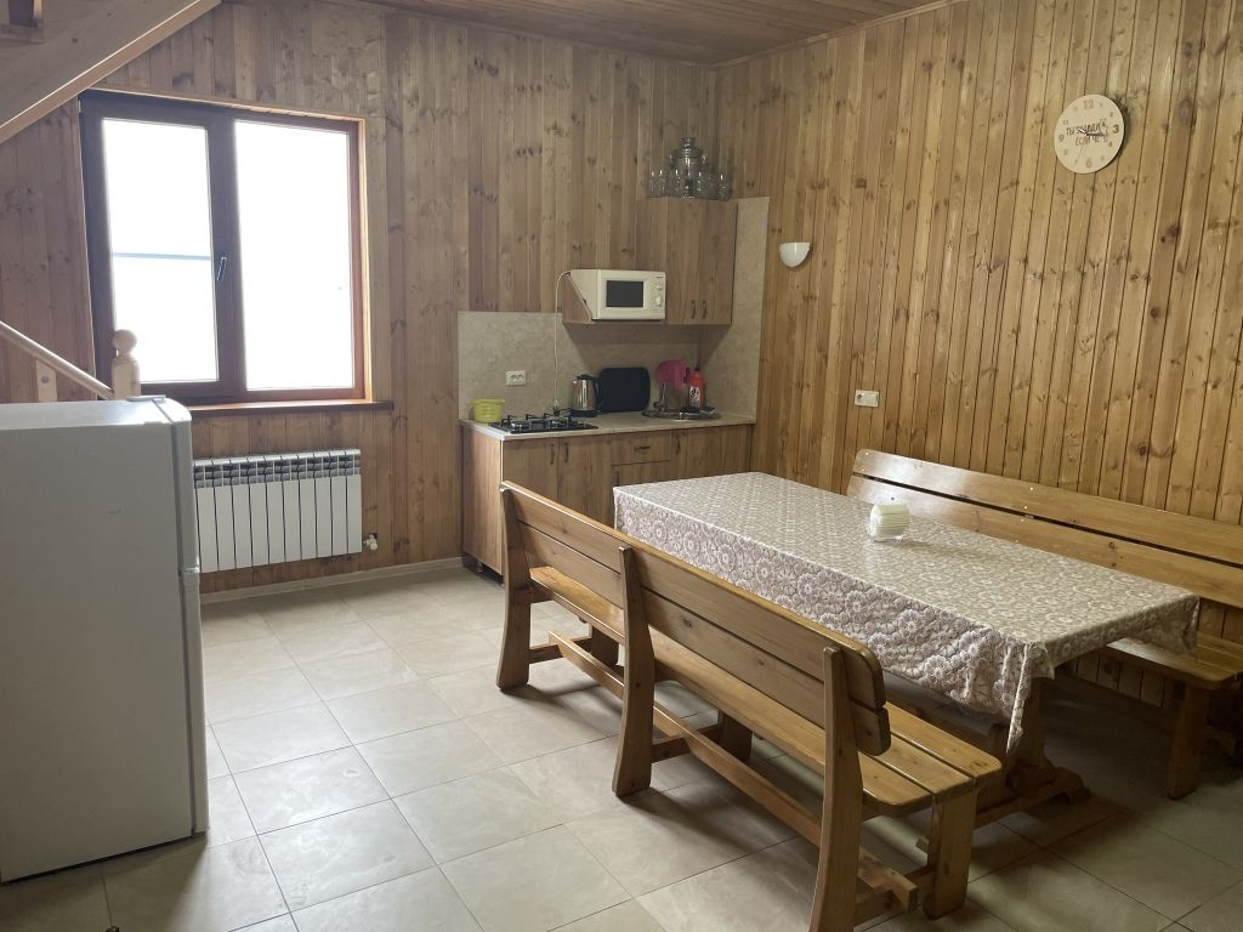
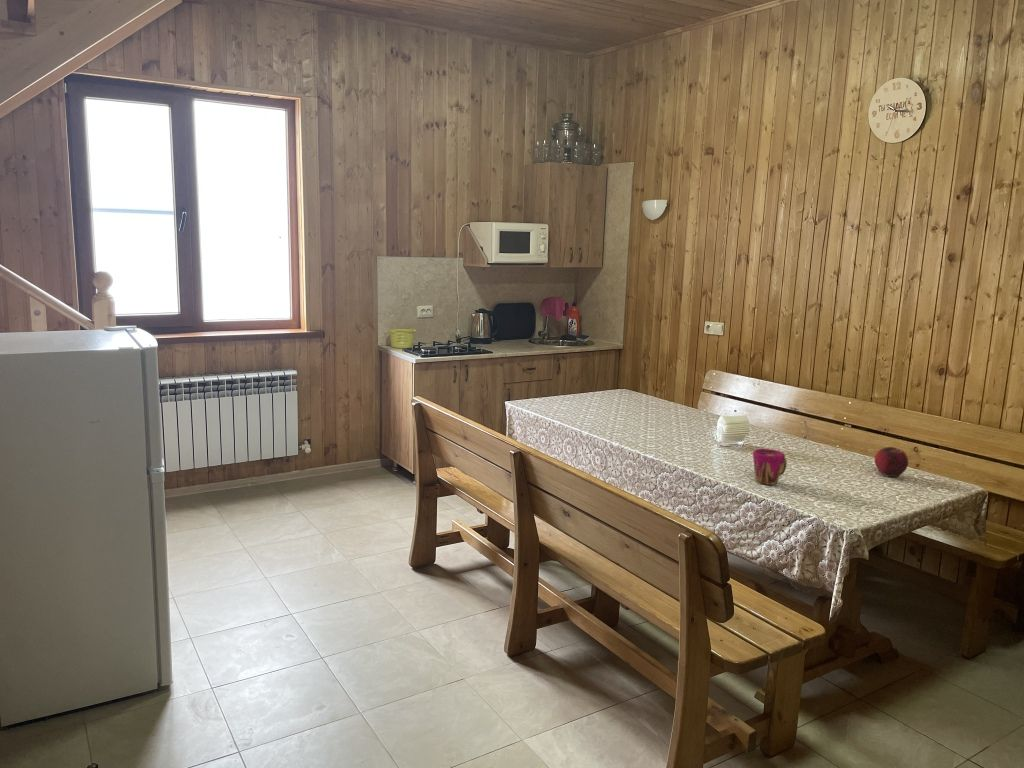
+ fruit [873,446,909,478]
+ cup [752,448,788,486]
